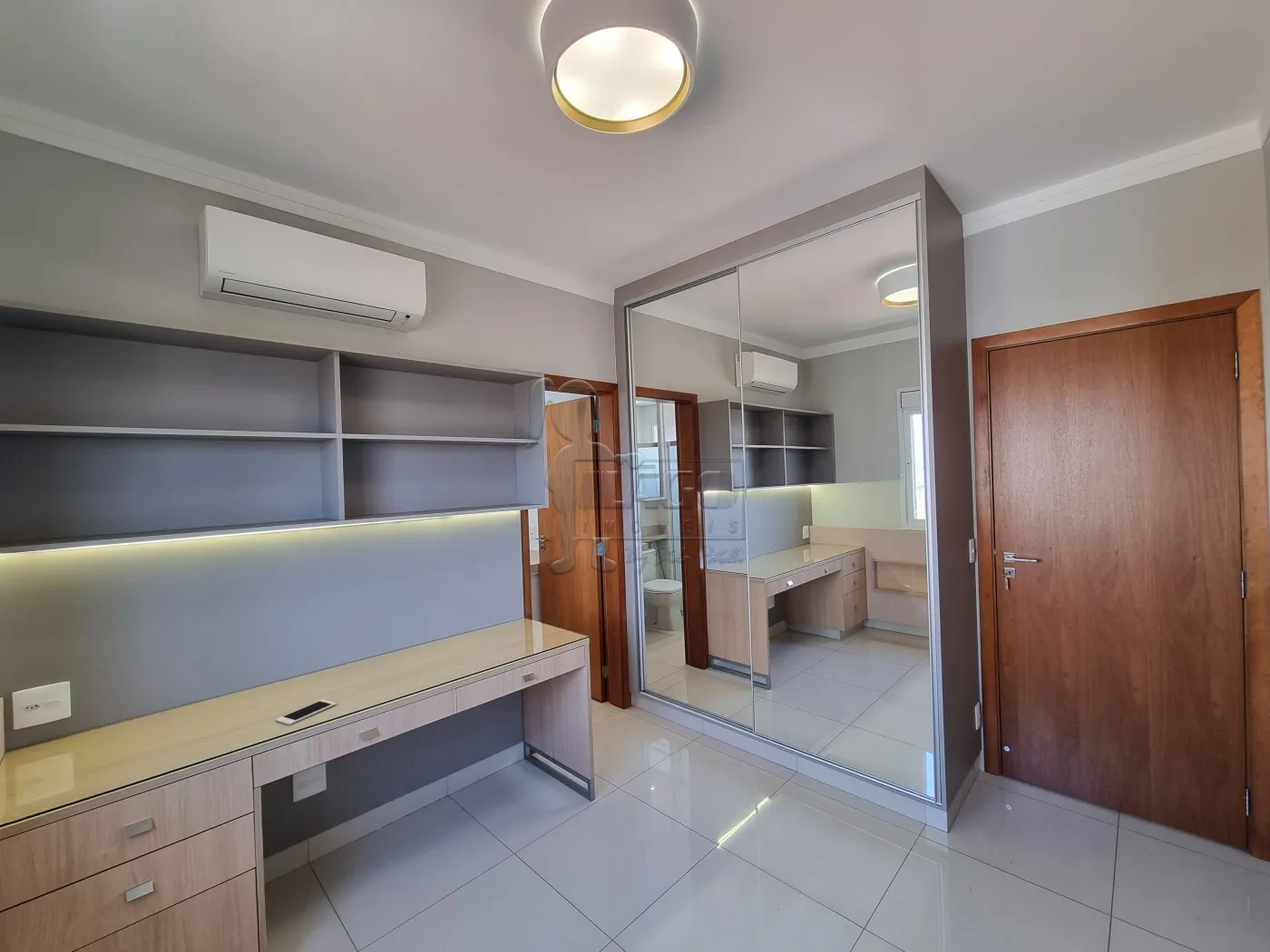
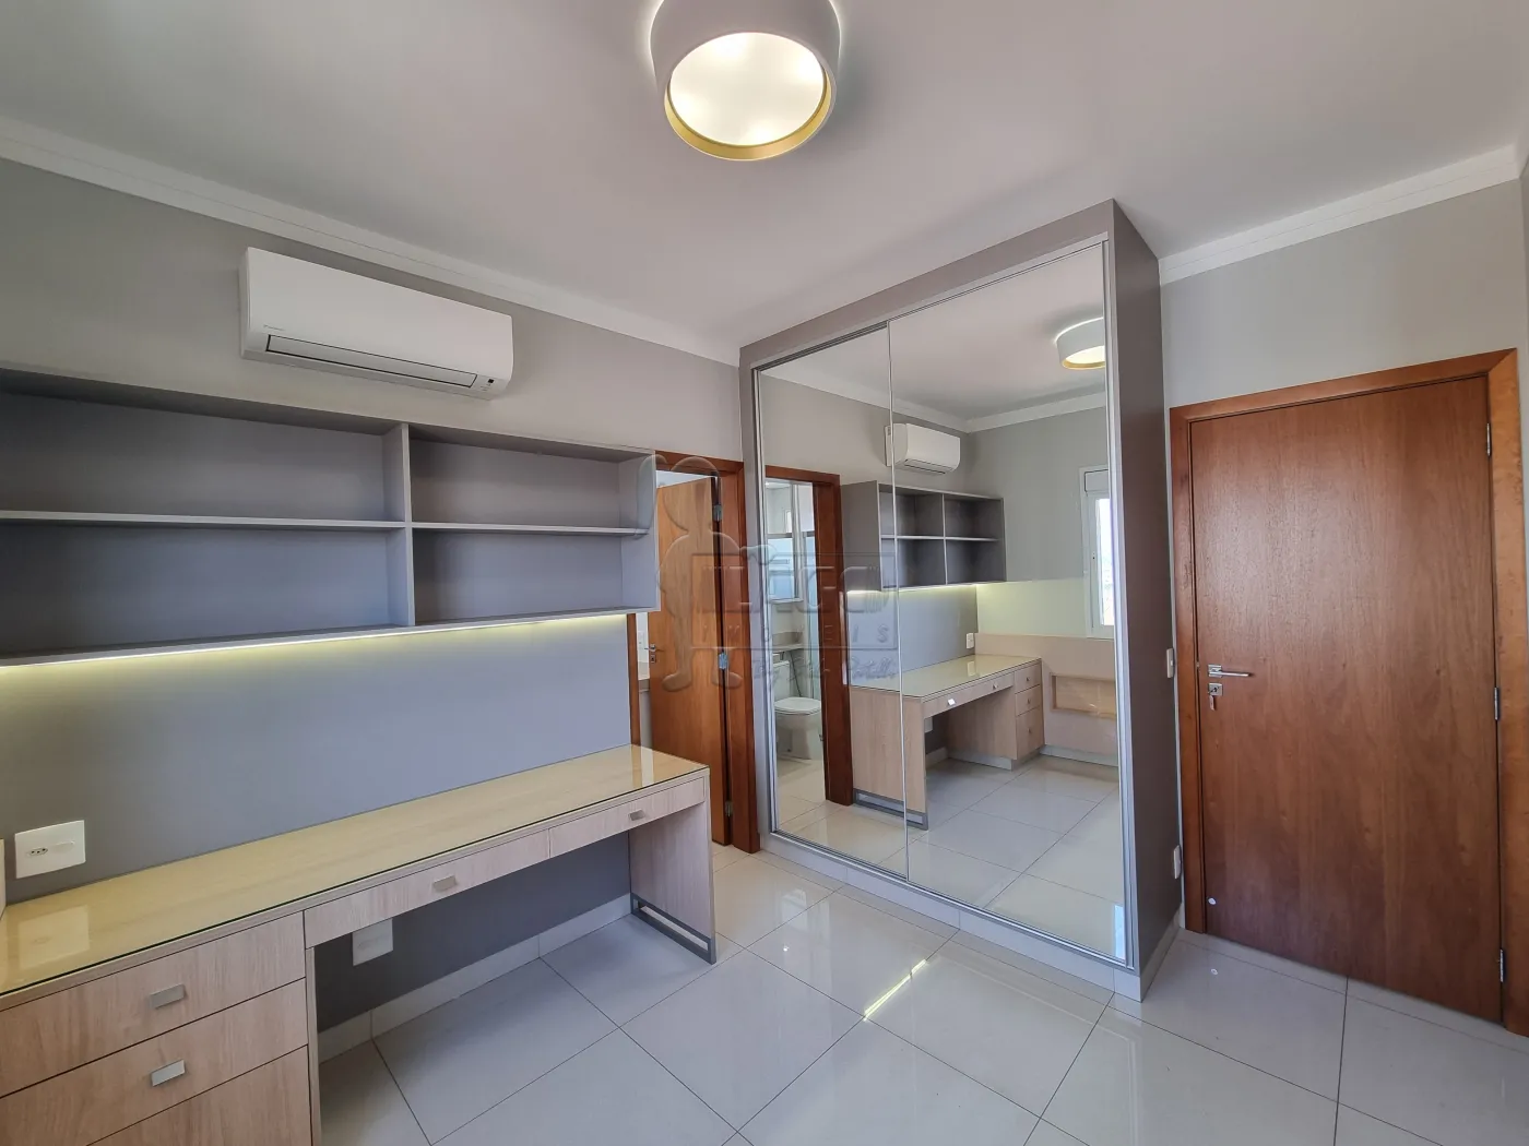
- cell phone [275,699,337,725]
